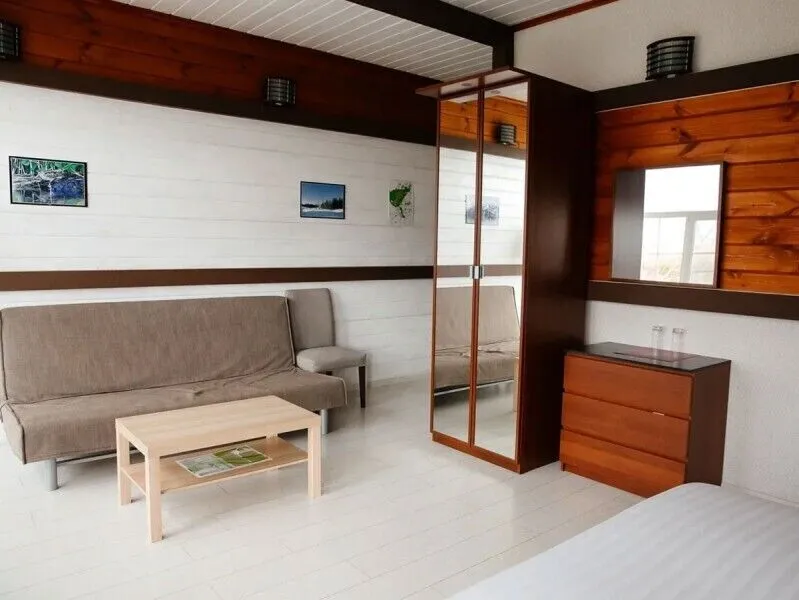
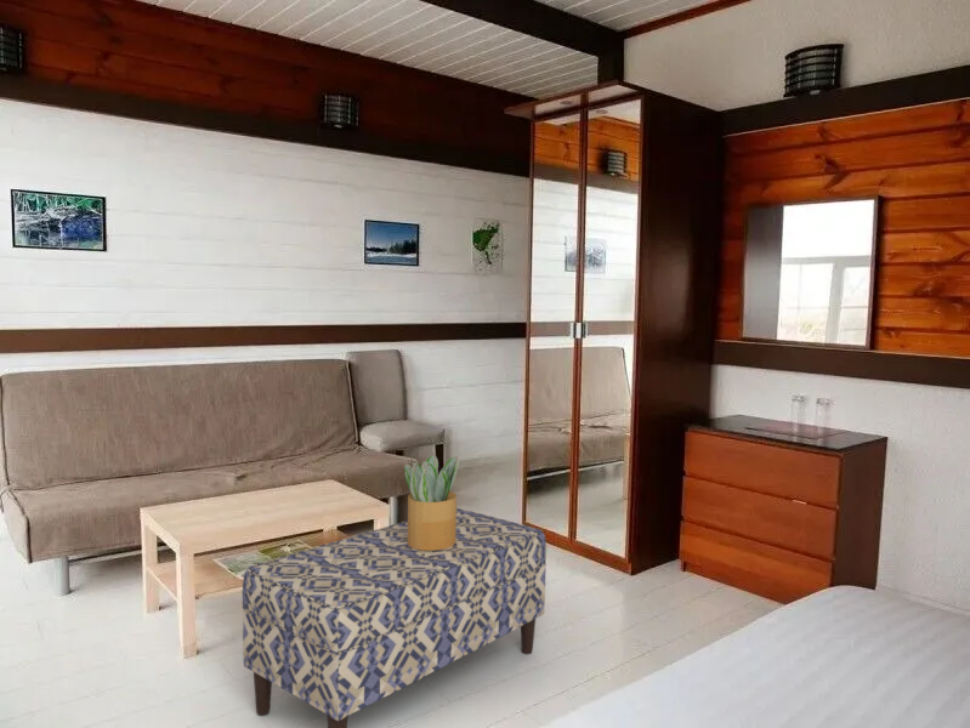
+ bench [242,507,548,728]
+ potted plant [403,454,460,551]
